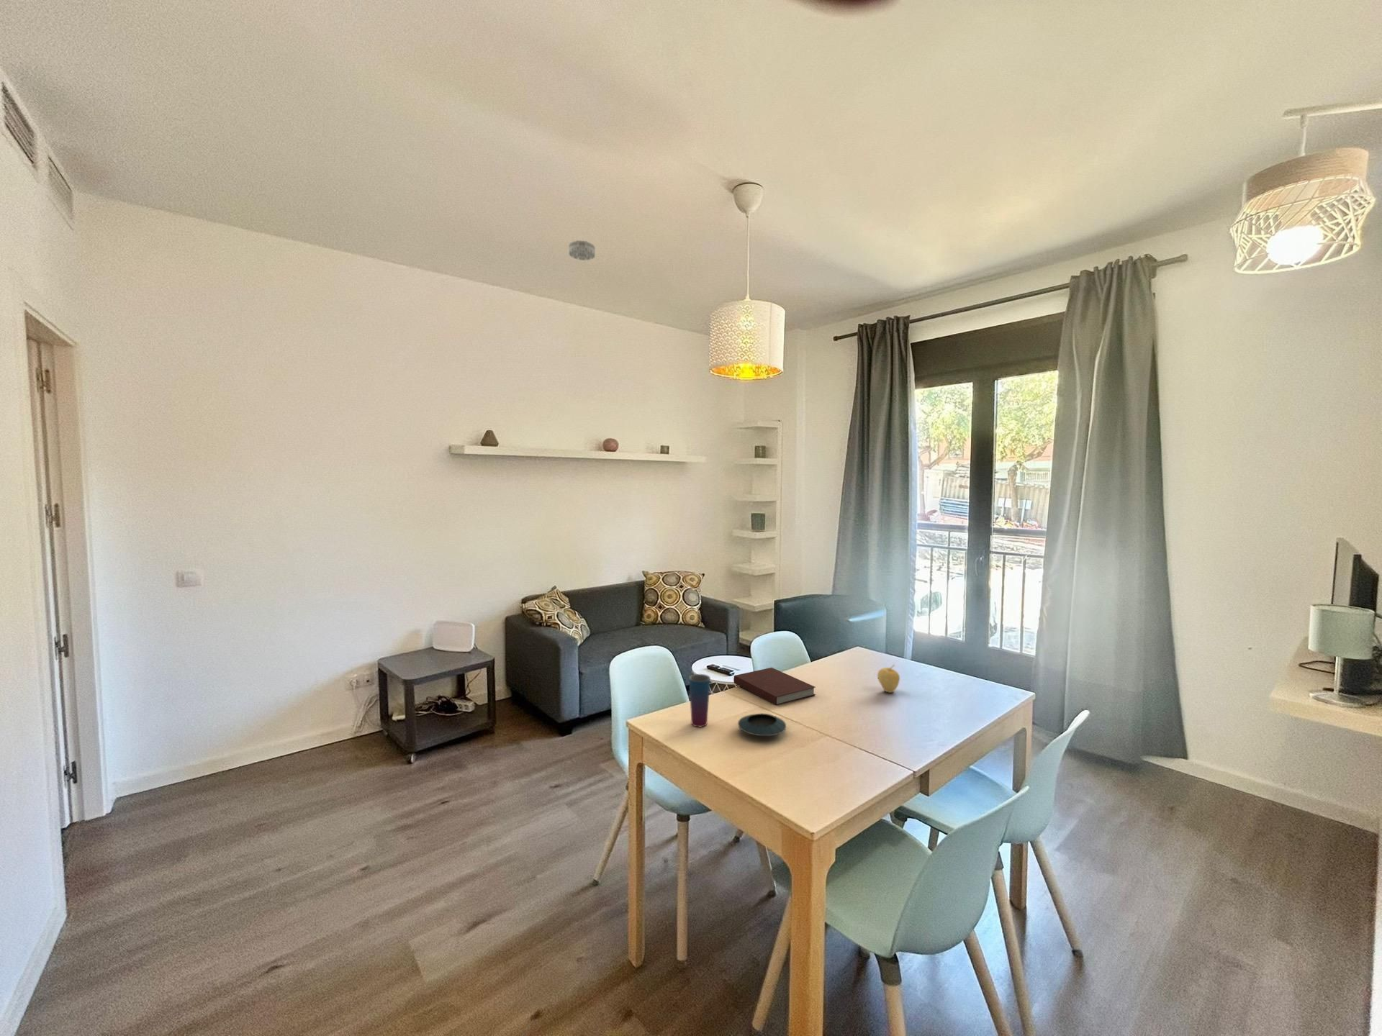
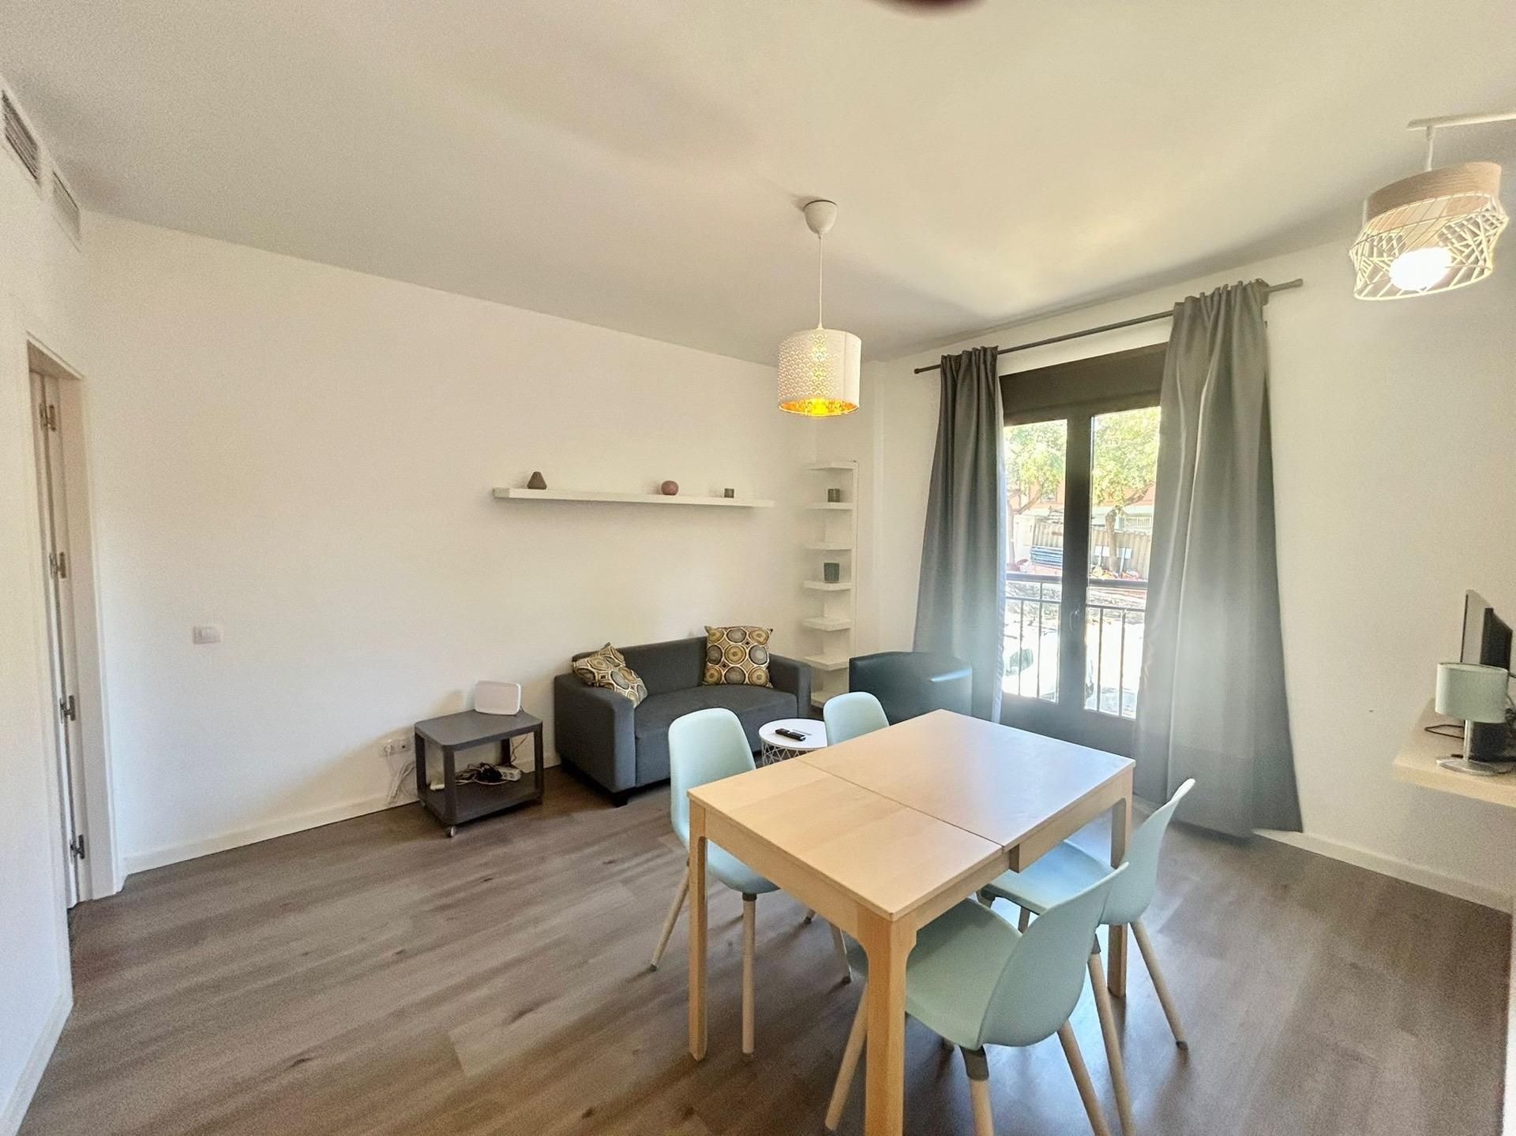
- saucer [737,713,787,737]
- fruit [877,664,900,693]
- cup [688,674,712,727]
- notebook [732,667,816,706]
- smoke detector [568,239,596,261]
